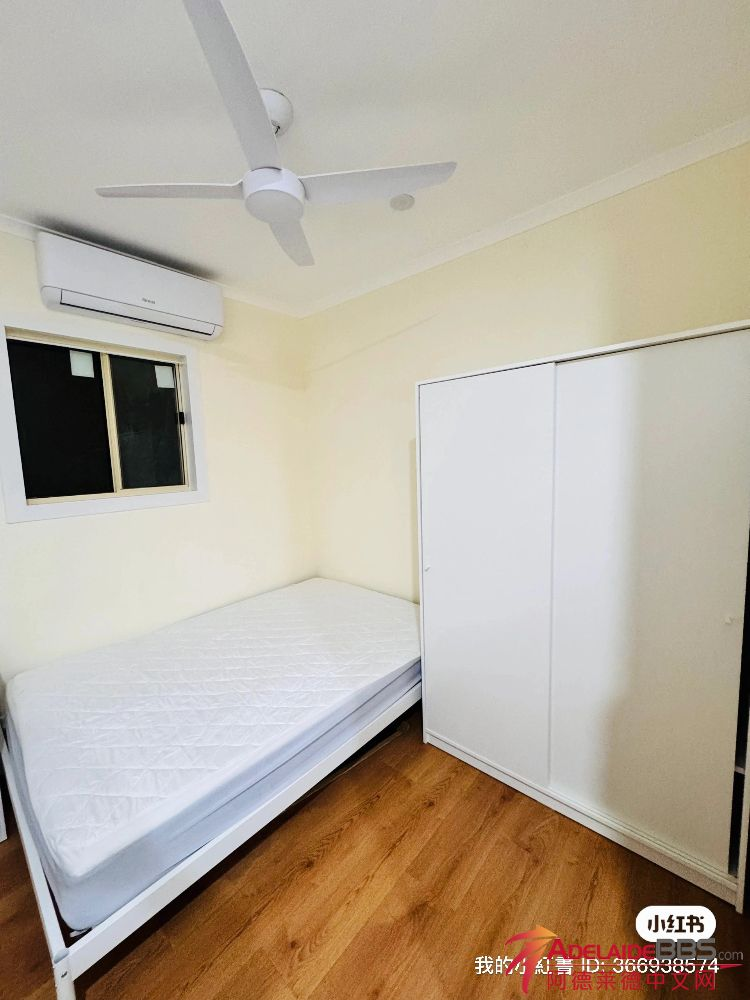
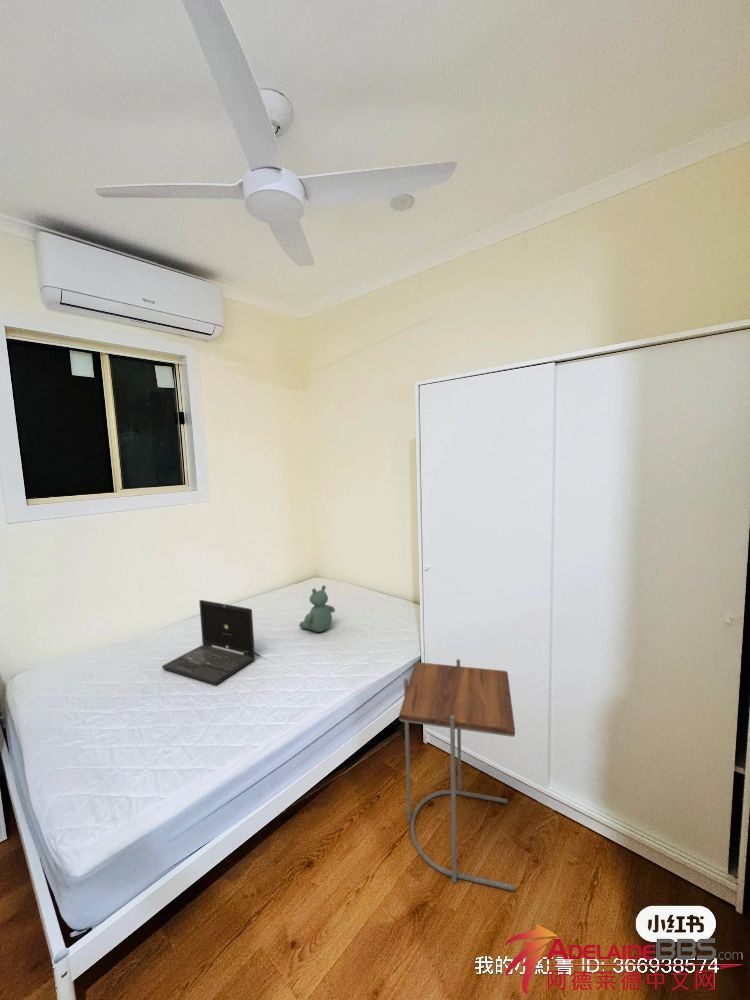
+ laptop [161,599,256,686]
+ stuffed bear [298,584,336,633]
+ side table [398,658,516,892]
